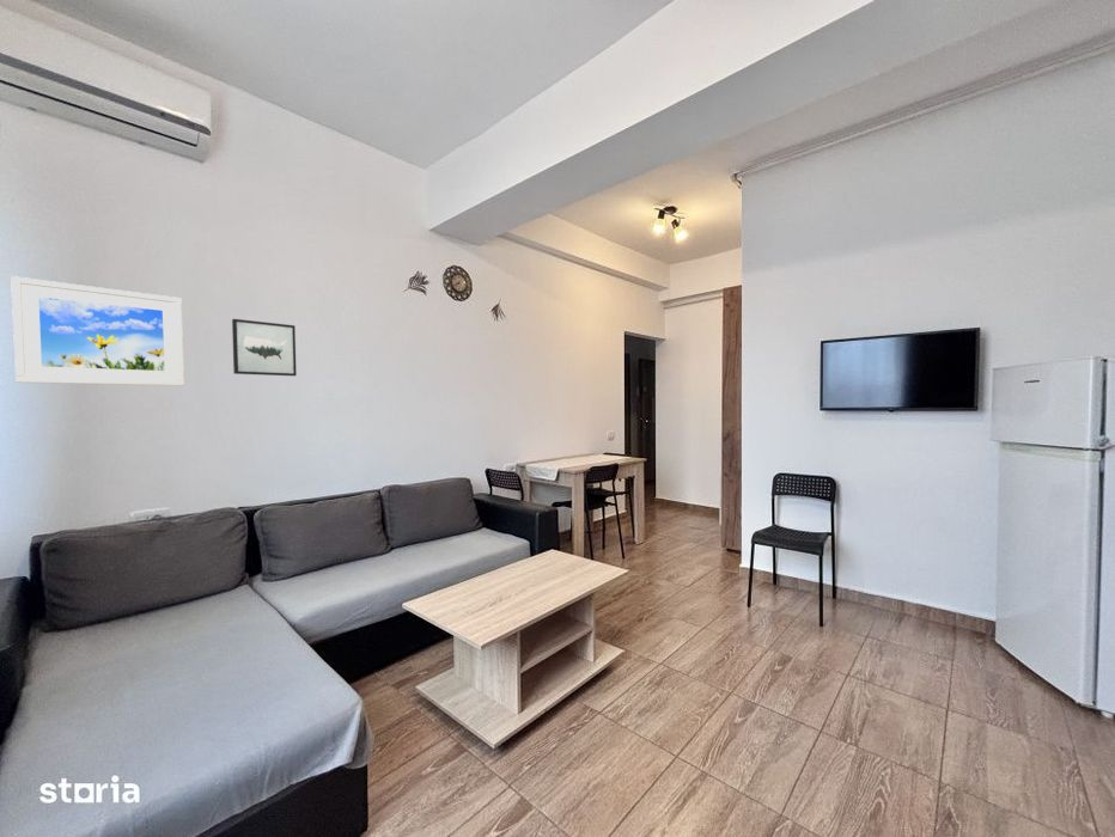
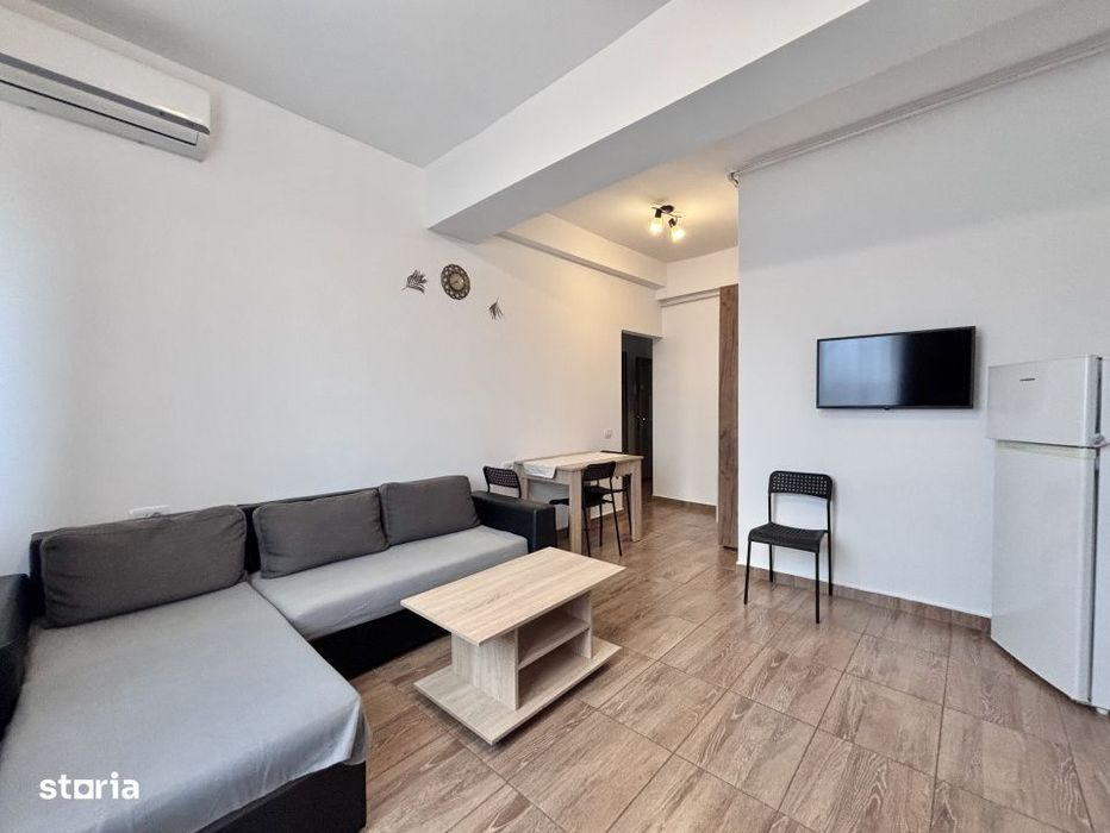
- wall art [231,318,298,377]
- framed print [10,275,185,387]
